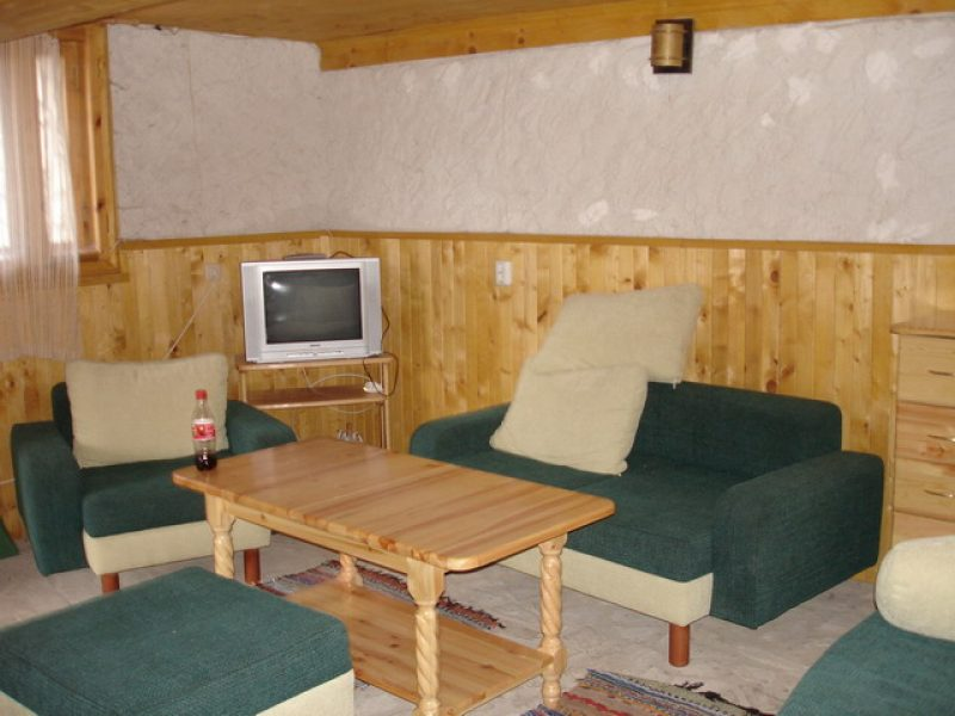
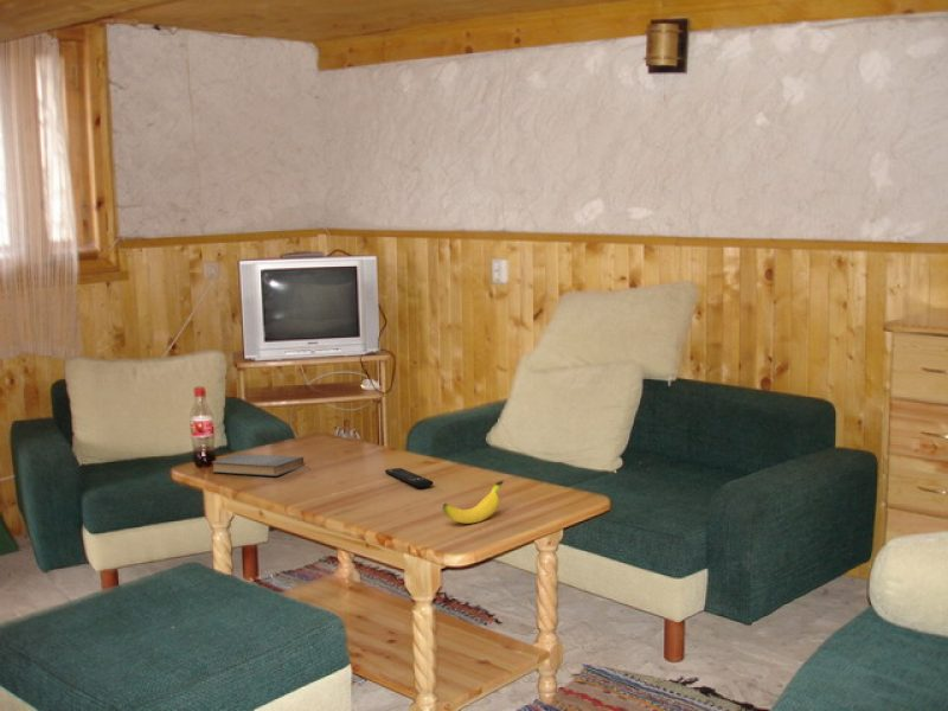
+ book [211,453,305,478]
+ banana [441,480,505,525]
+ remote control [384,467,434,488]
